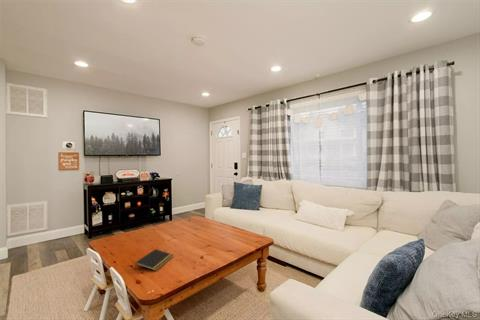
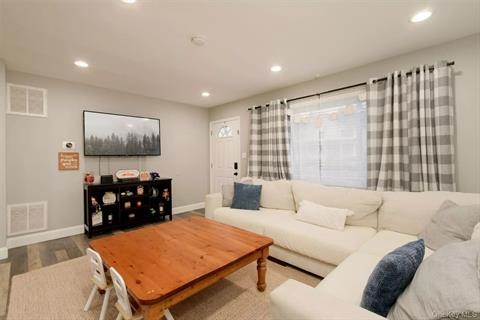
- notepad [134,248,174,272]
